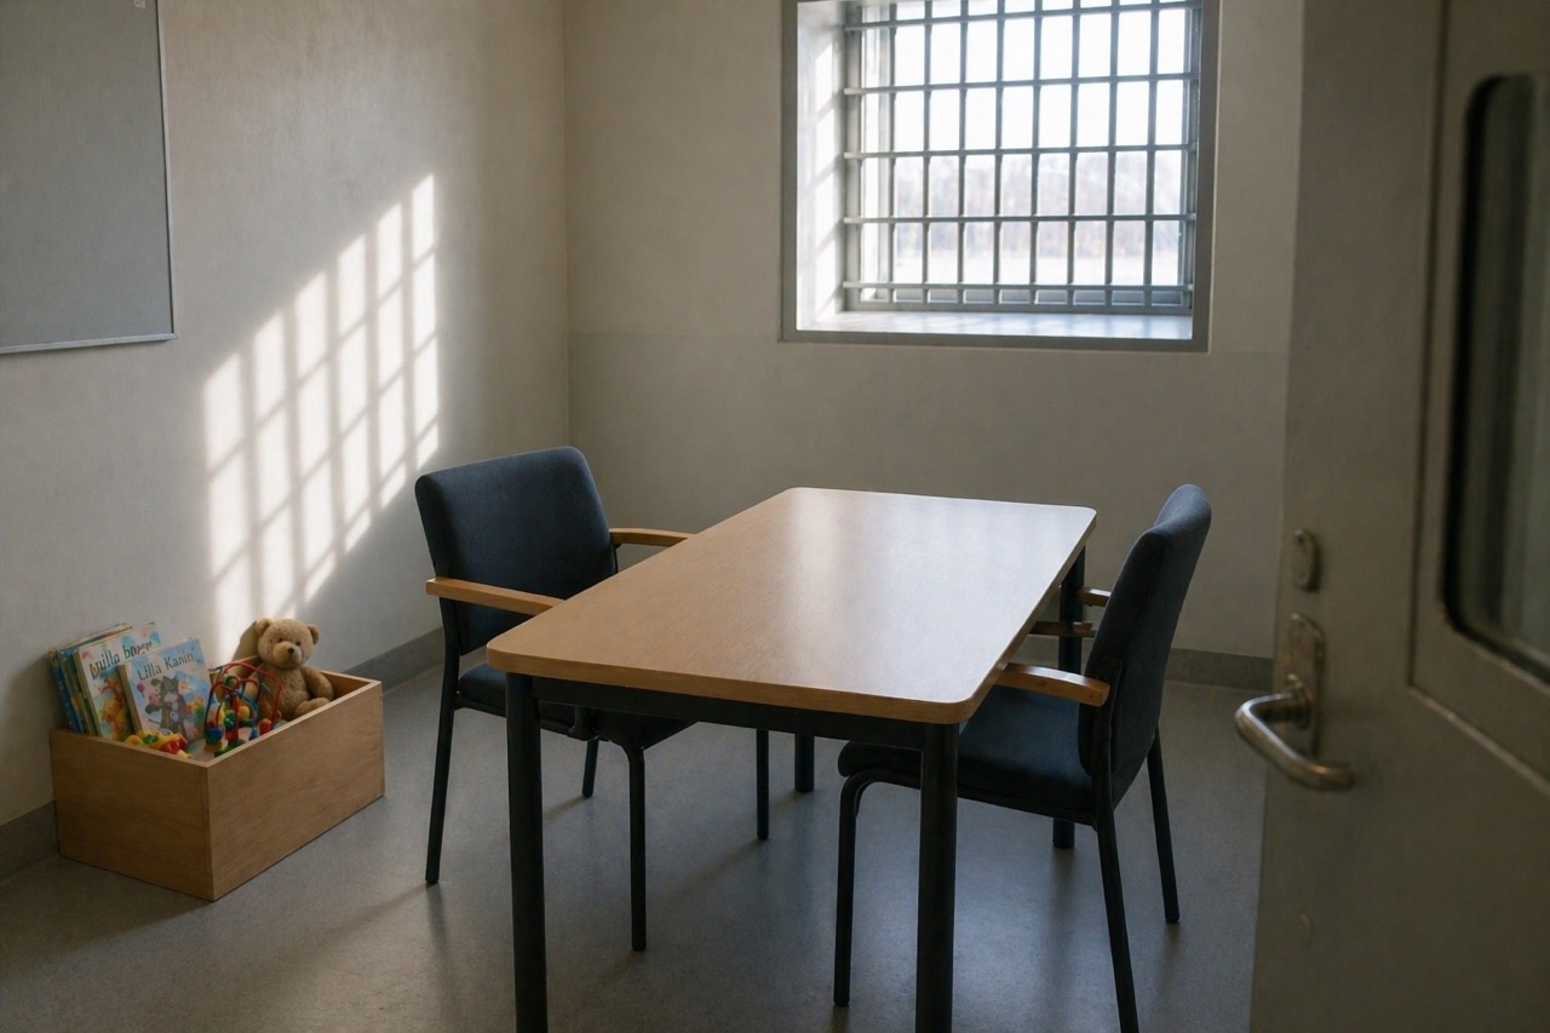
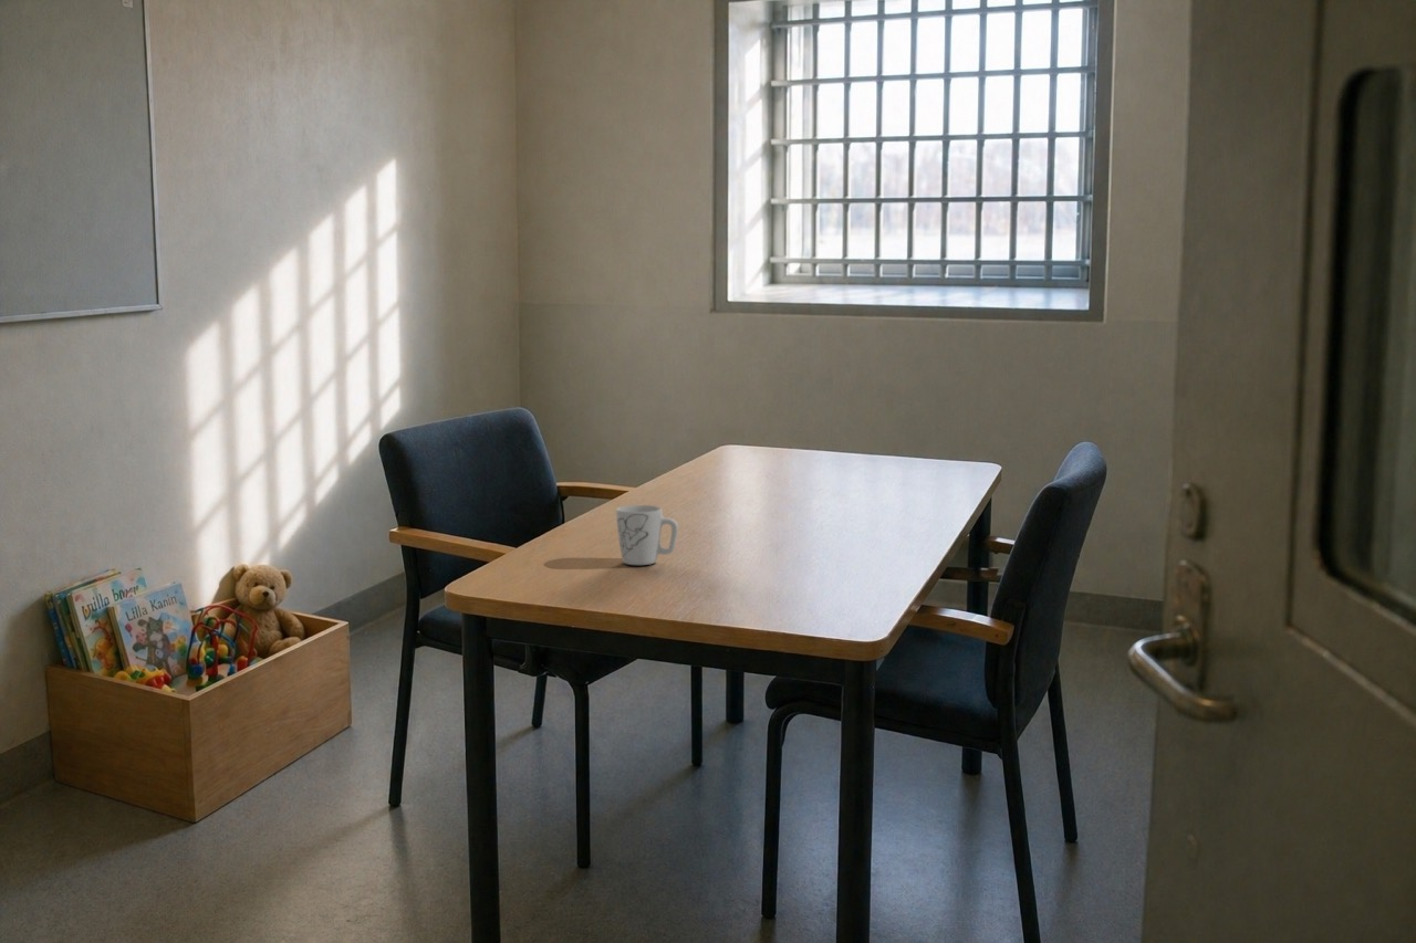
+ mug [615,504,679,566]
